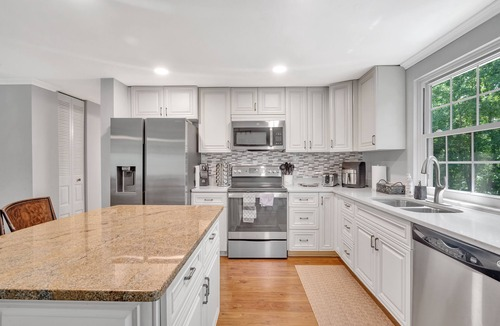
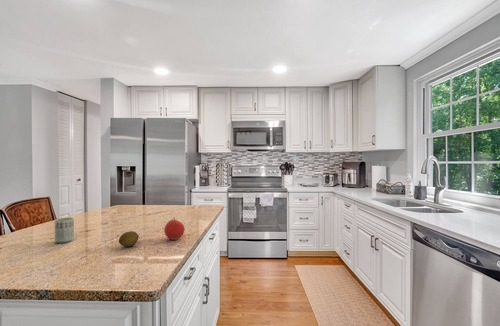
+ cup [54,217,75,244]
+ fruit [163,216,186,241]
+ fruit [118,230,140,248]
